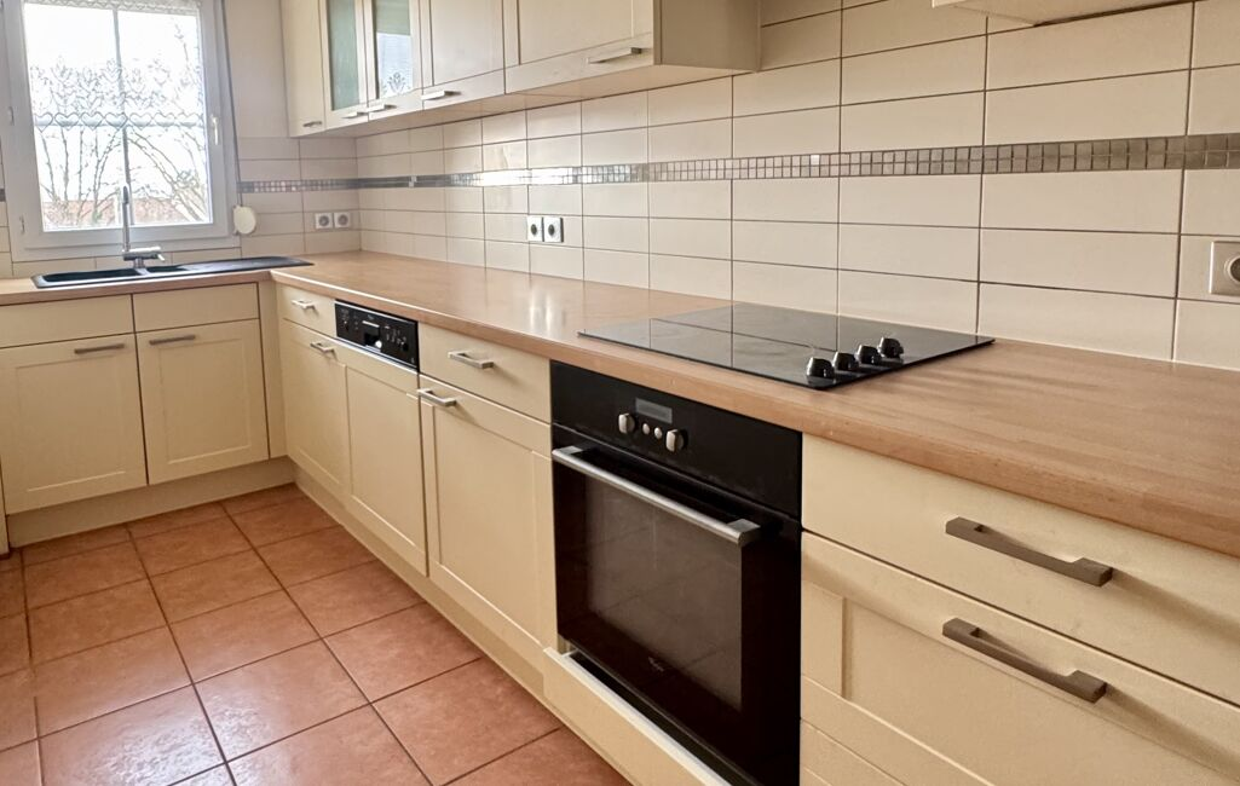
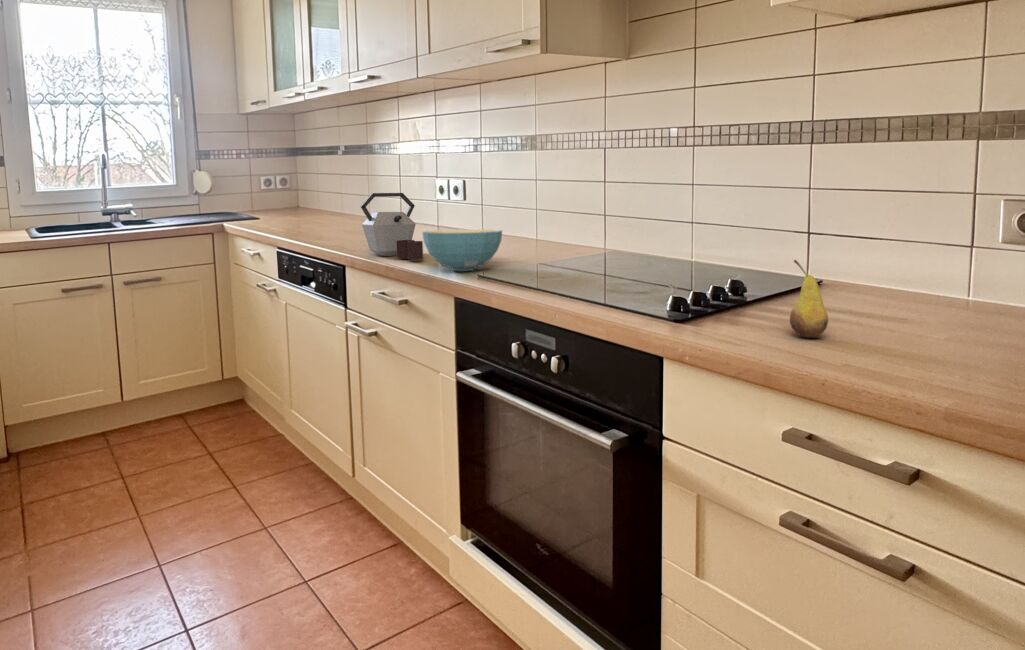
+ fruit [789,259,829,338]
+ cereal bowl [421,228,503,272]
+ kettle [359,192,424,260]
